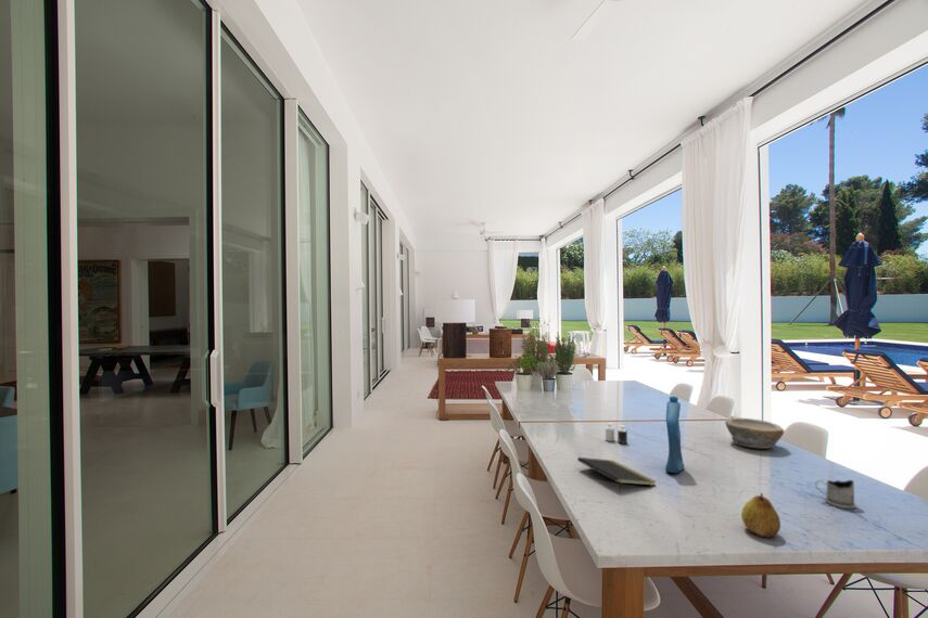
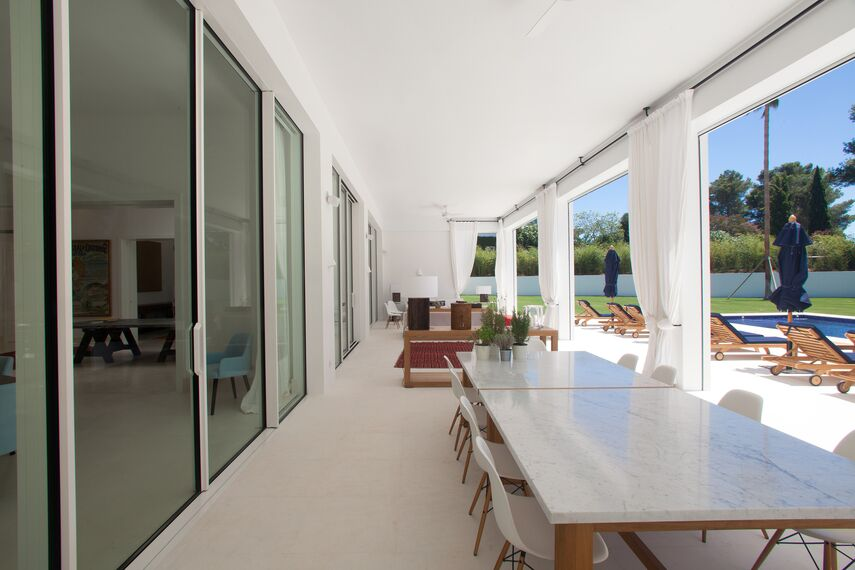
- notepad [576,456,657,493]
- bowl [724,416,785,450]
- fruit [740,492,781,539]
- candle [605,422,628,445]
- tea glass holder [814,479,857,510]
- bottle [664,396,685,475]
